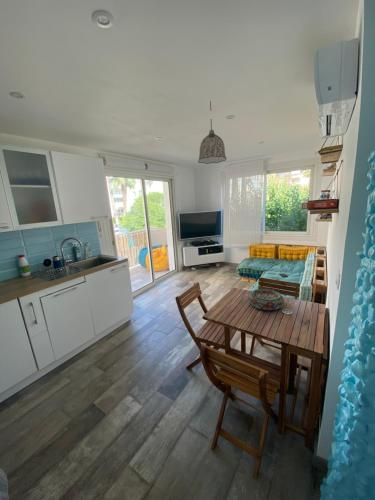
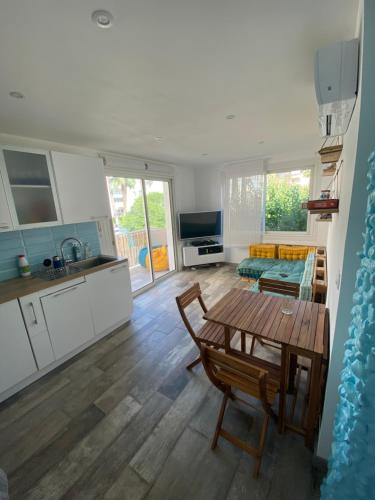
- decorative bowl [247,288,285,311]
- pendant lamp [197,100,228,165]
